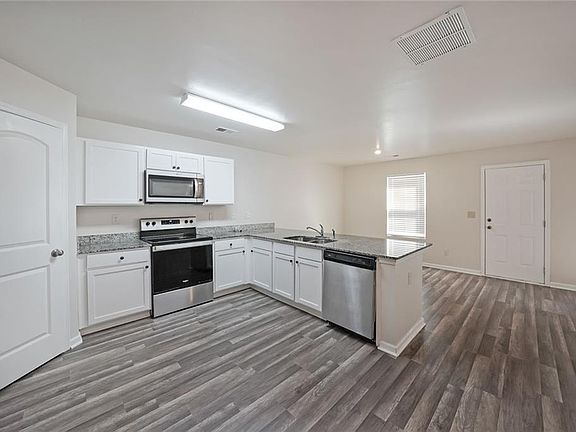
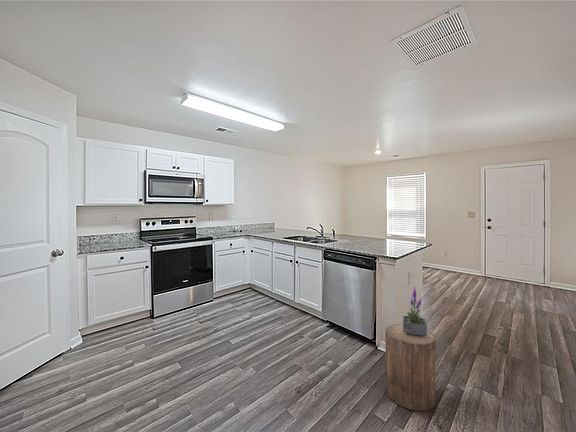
+ stool [384,323,437,412]
+ potted plant [402,284,428,337]
